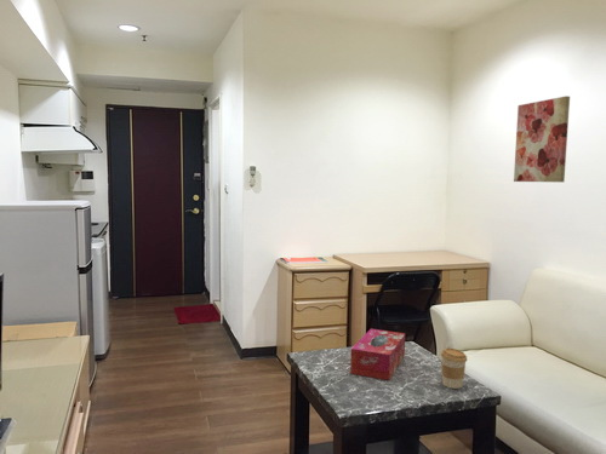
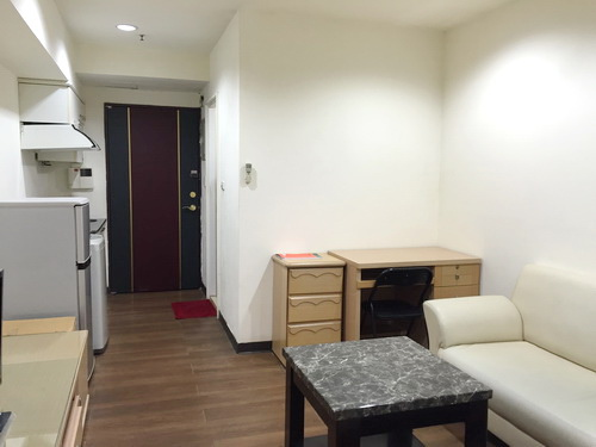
- coffee cup [440,347,468,390]
- wall art [513,94,571,183]
- tissue box [349,328,406,381]
